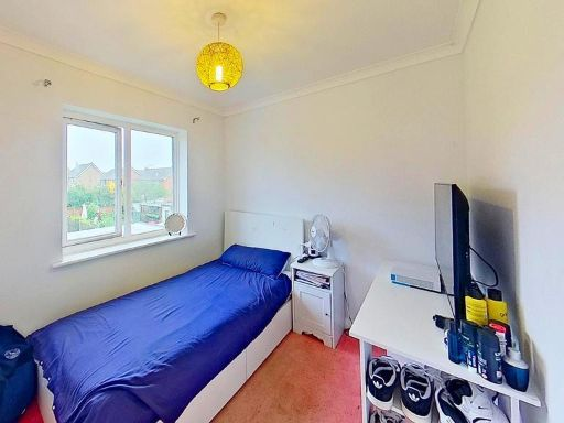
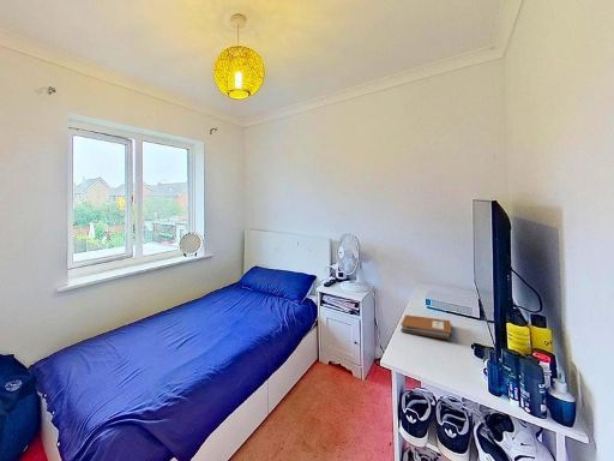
+ notebook [399,313,453,341]
